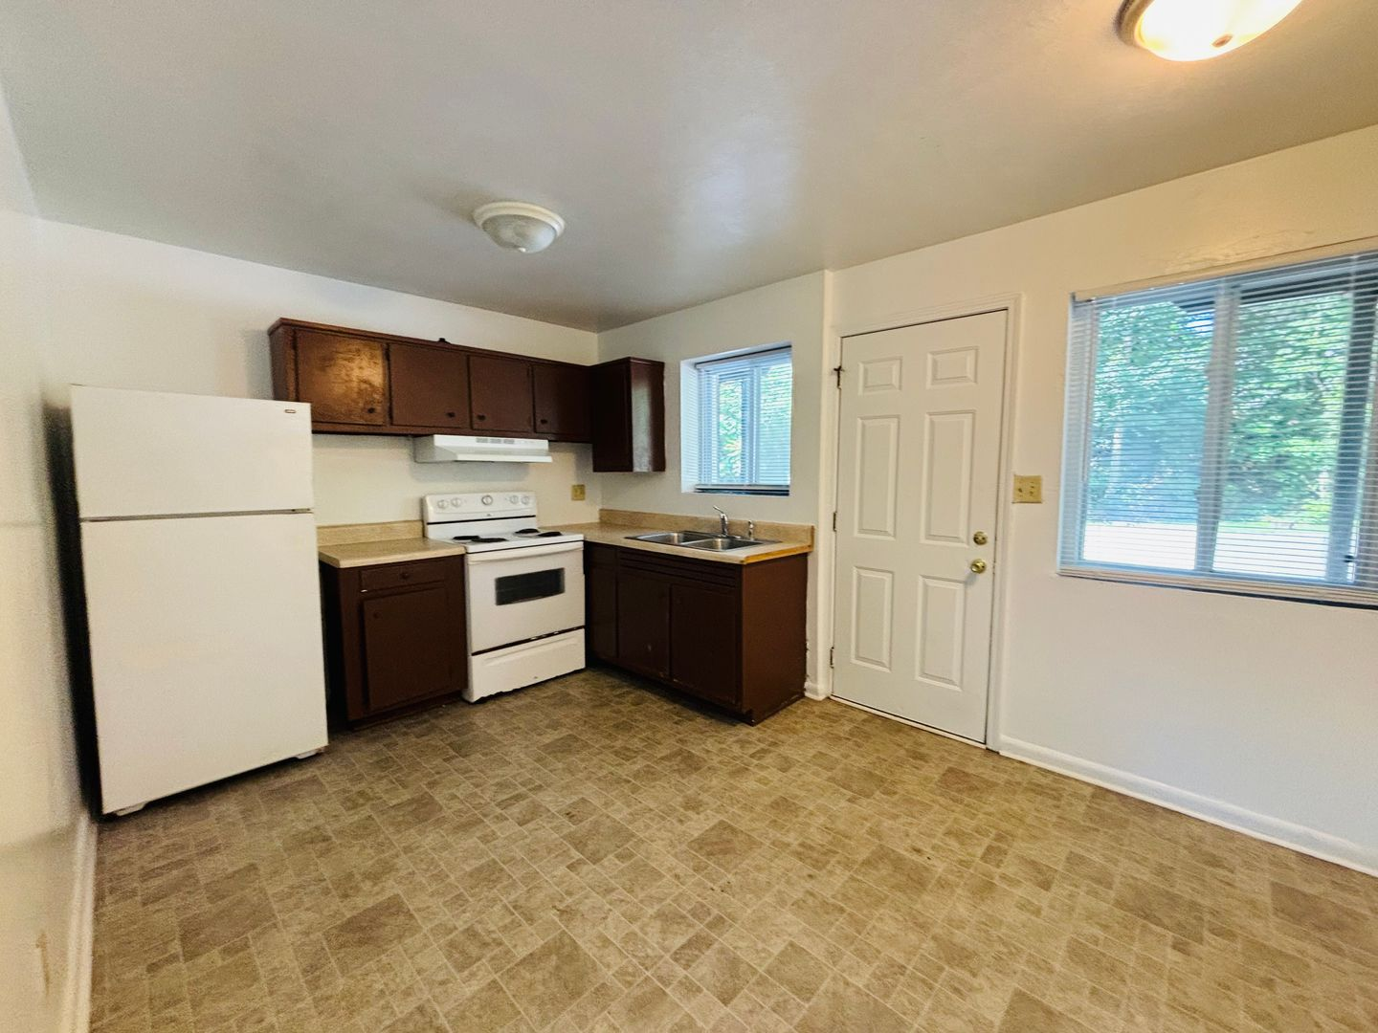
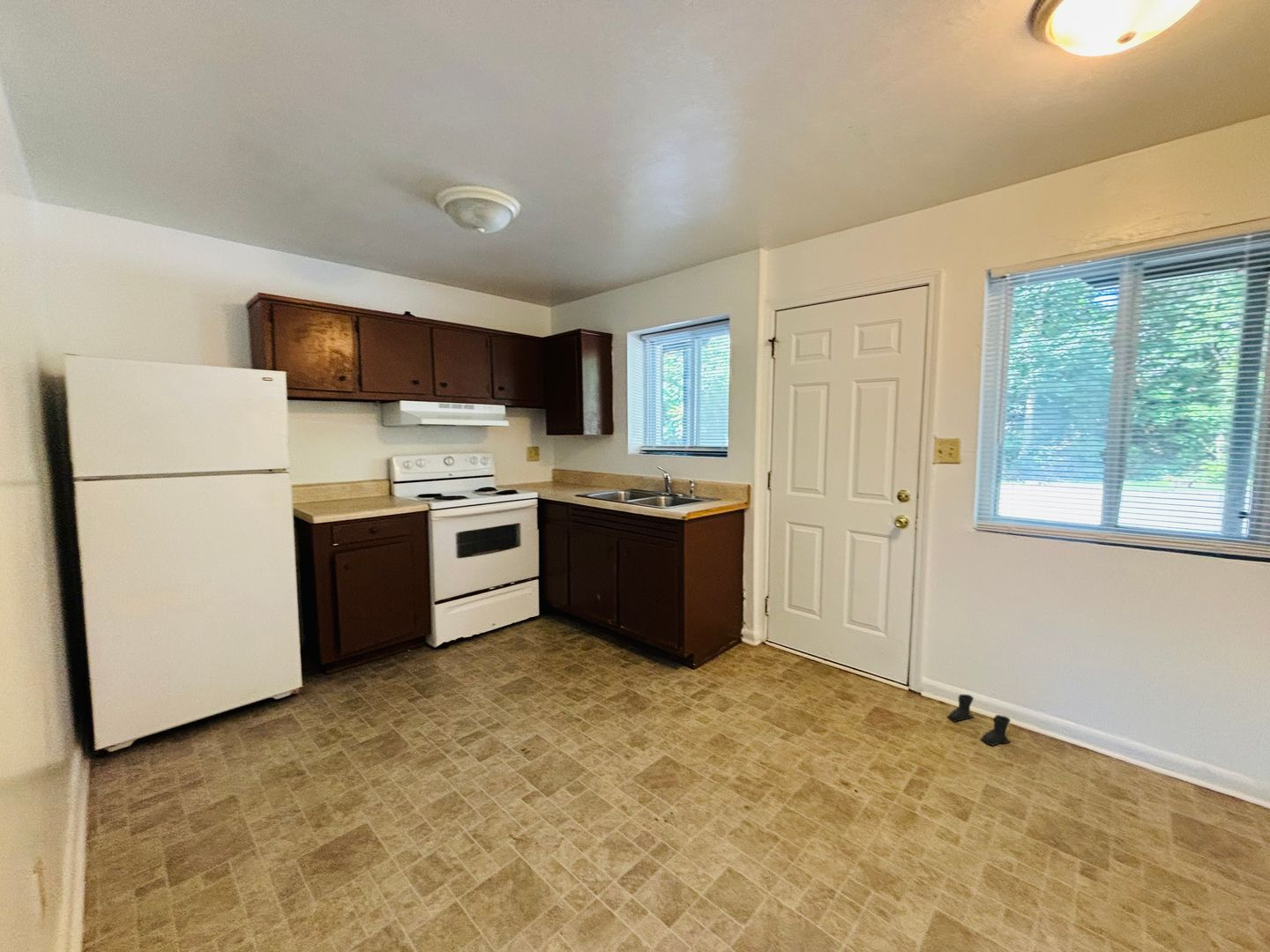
+ boots [946,694,1012,747]
